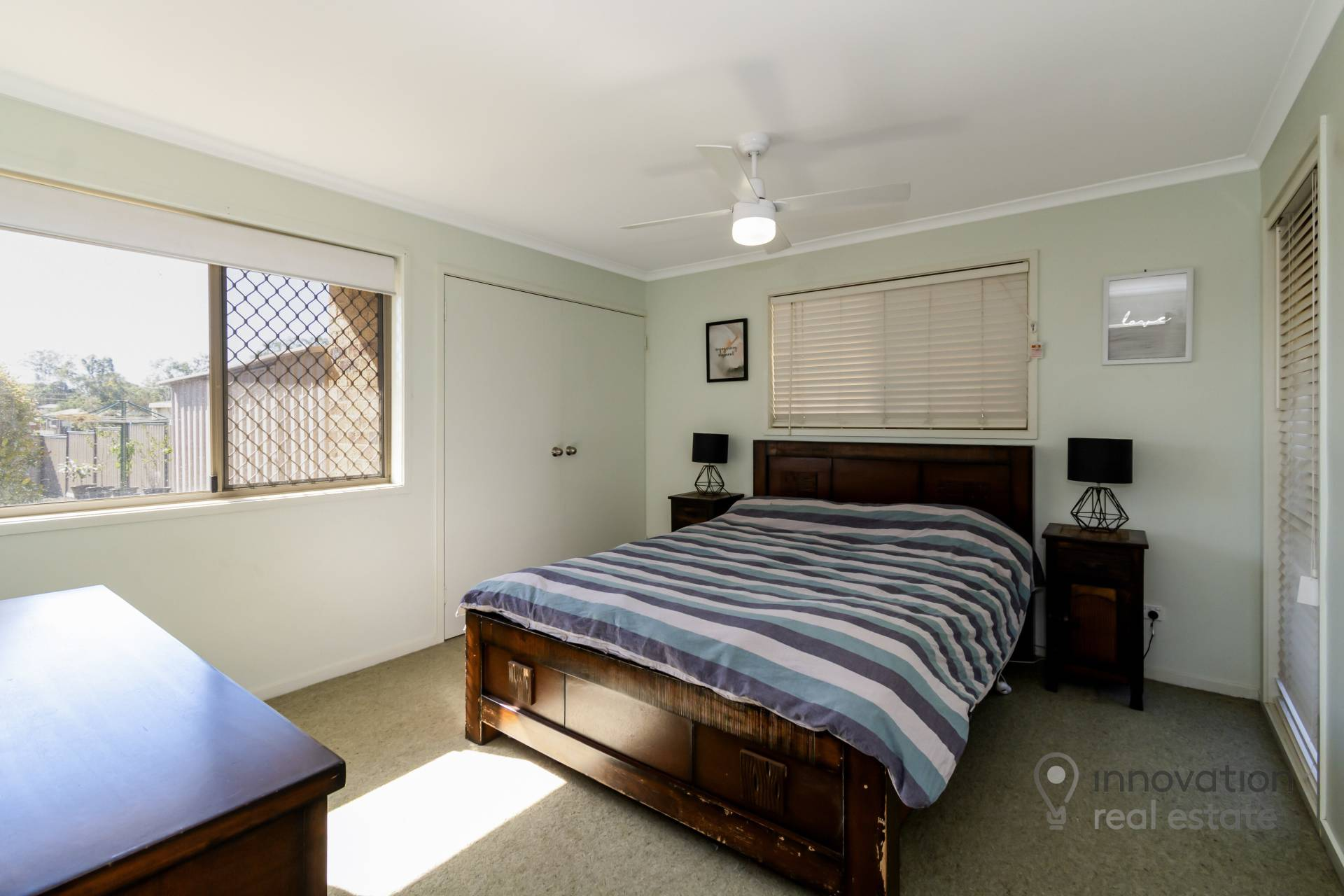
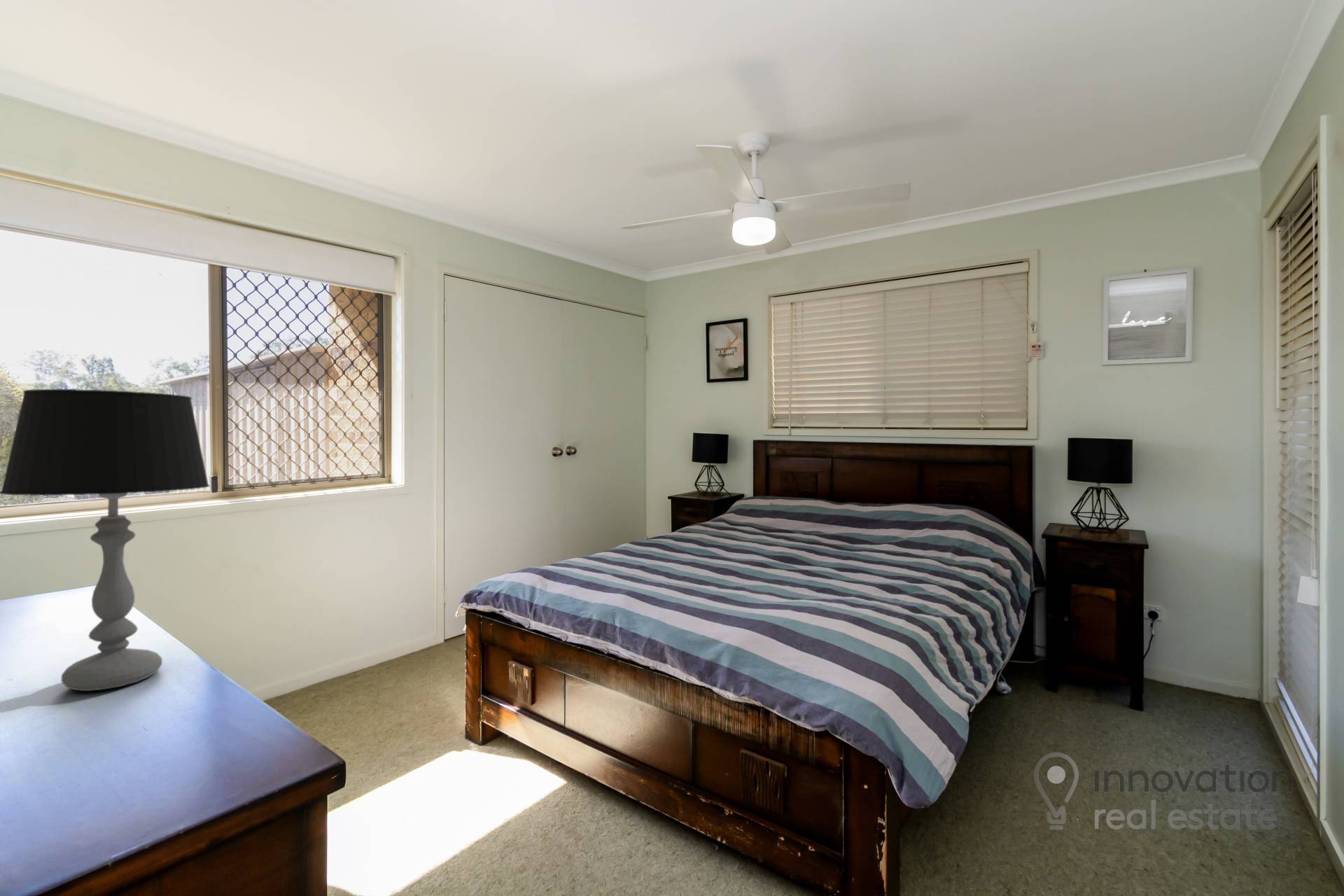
+ table lamp [0,388,210,692]
